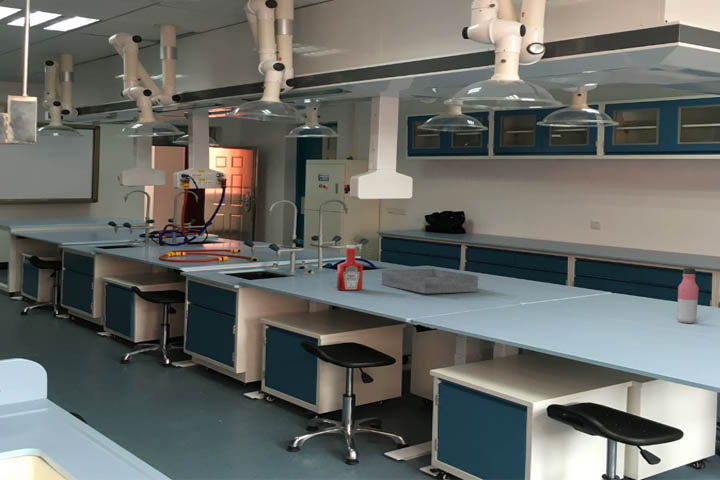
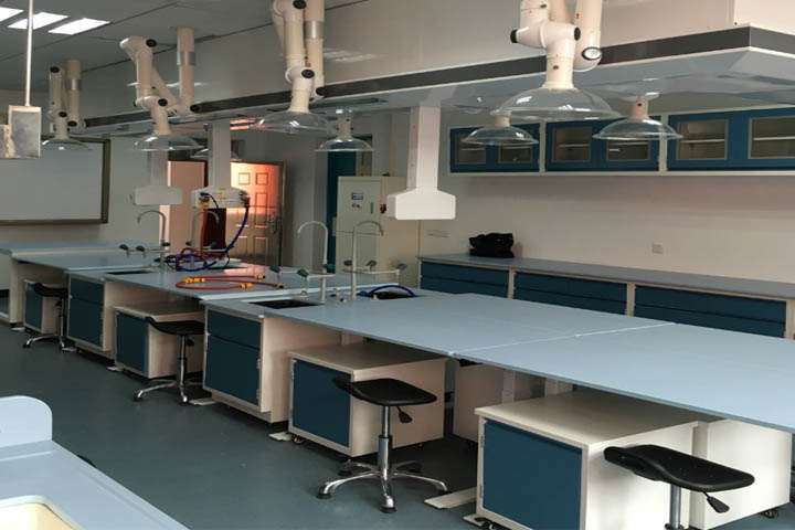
- storage tray [381,268,479,294]
- soap bottle [336,244,364,291]
- water bottle [676,267,700,324]
